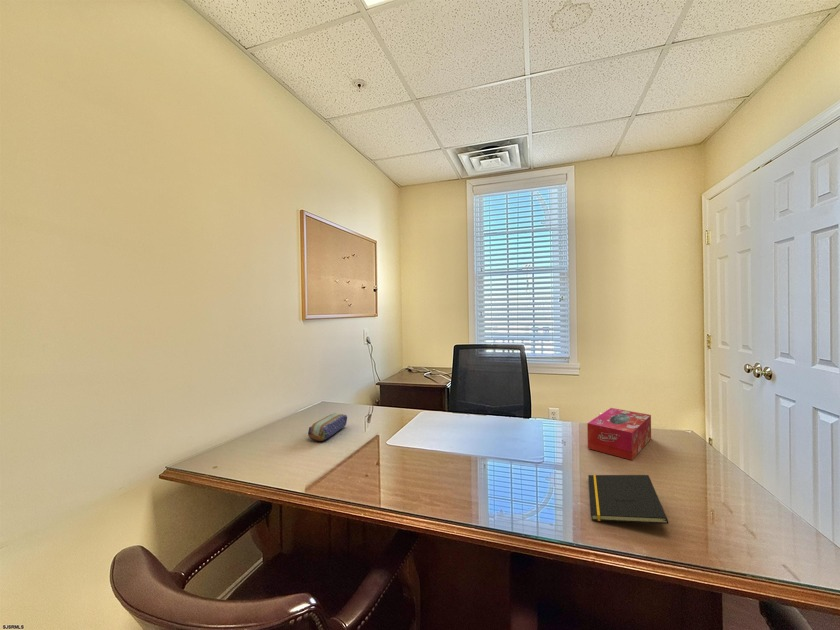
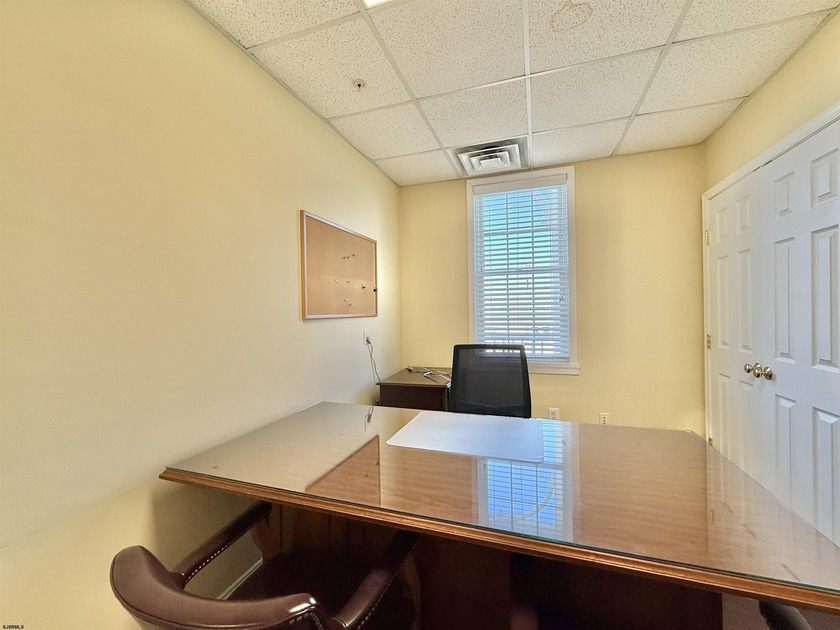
- tissue box [586,407,652,461]
- notepad [587,474,669,525]
- pencil case [307,412,348,442]
